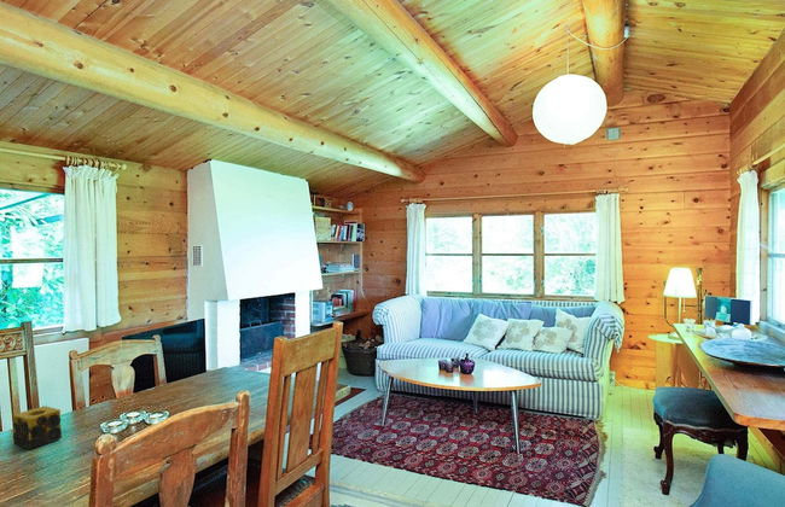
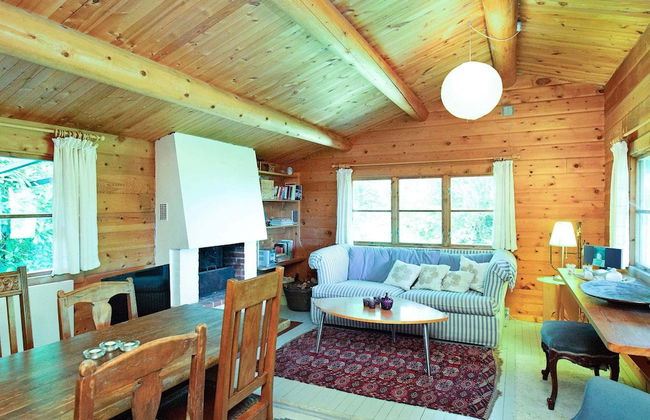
- candle [11,404,63,450]
